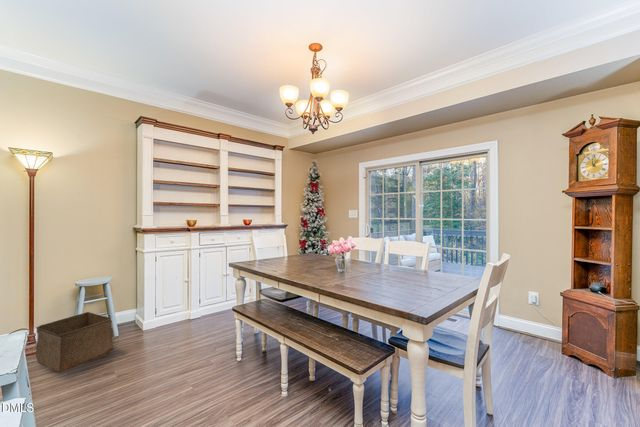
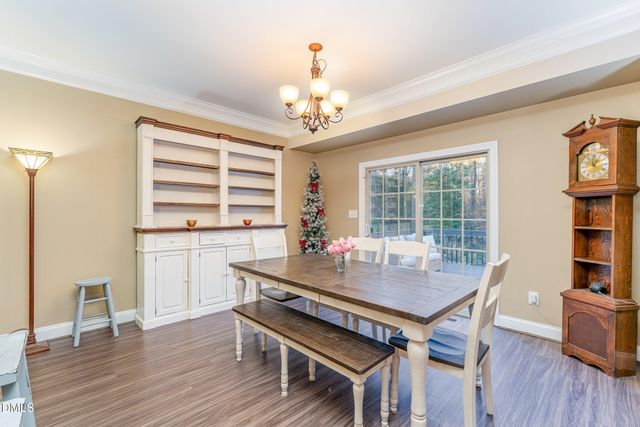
- storage bin [35,311,114,373]
